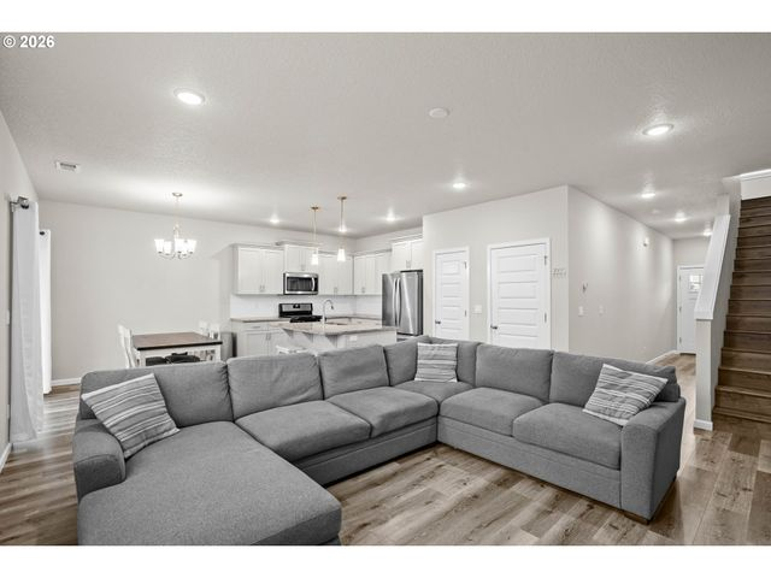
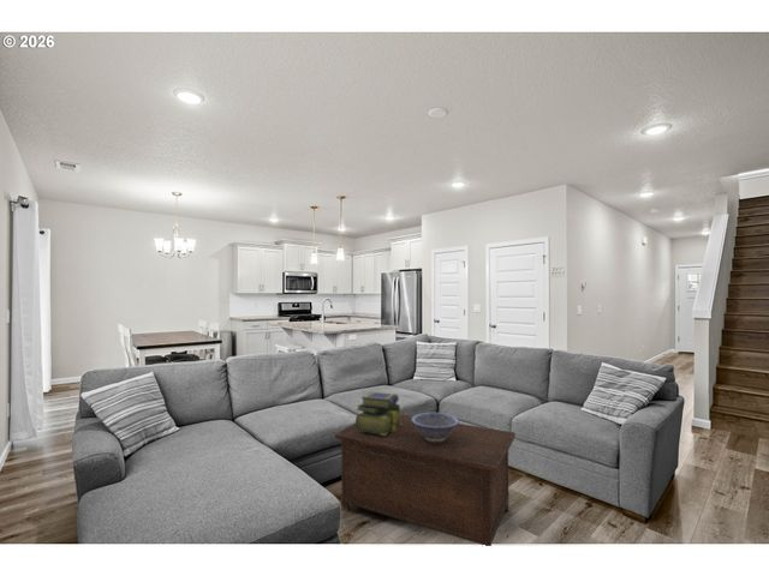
+ cabinet [334,413,517,547]
+ decorative bowl [411,412,460,442]
+ stack of books [354,391,404,436]
